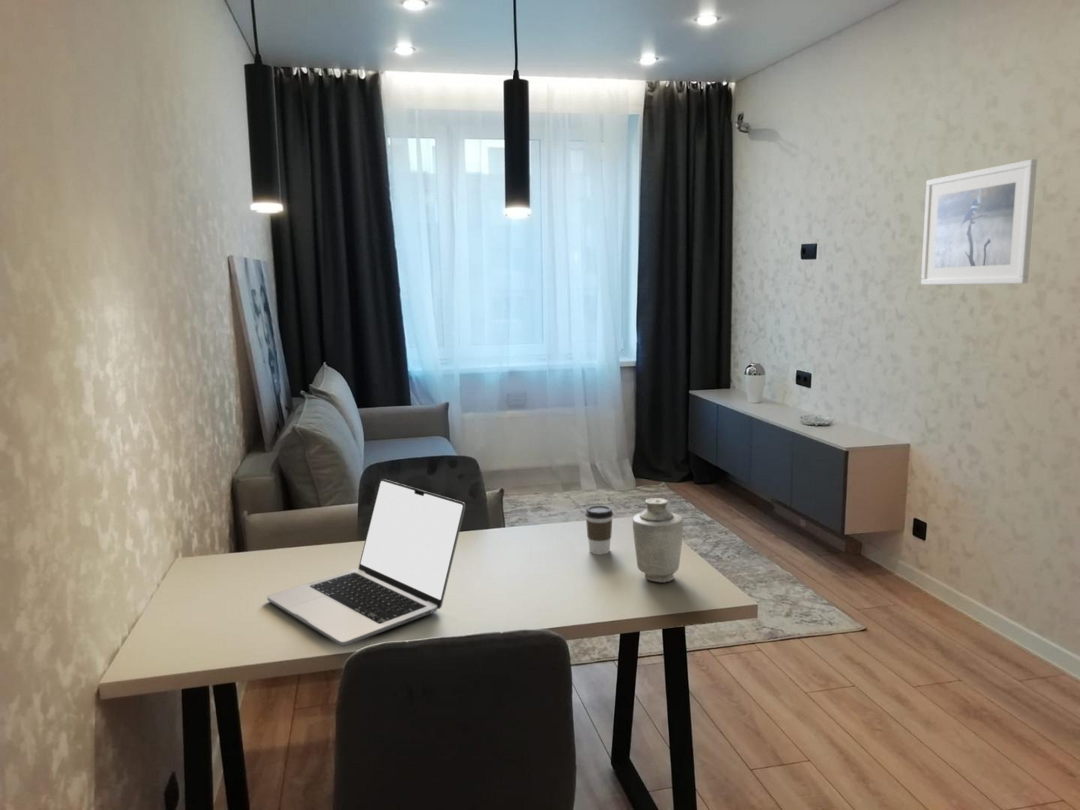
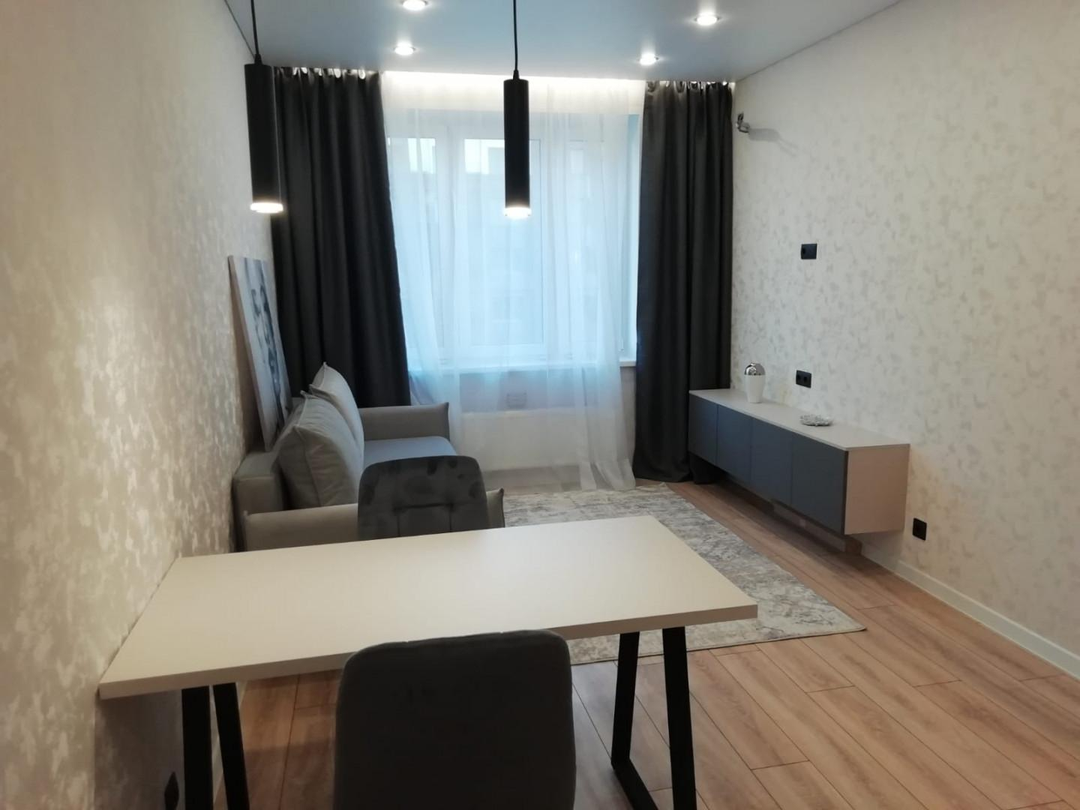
- vase [632,497,684,584]
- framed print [920,158,1038,286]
- coffee cup [584,504,614,556]
- laptop [266,478,466,647]
